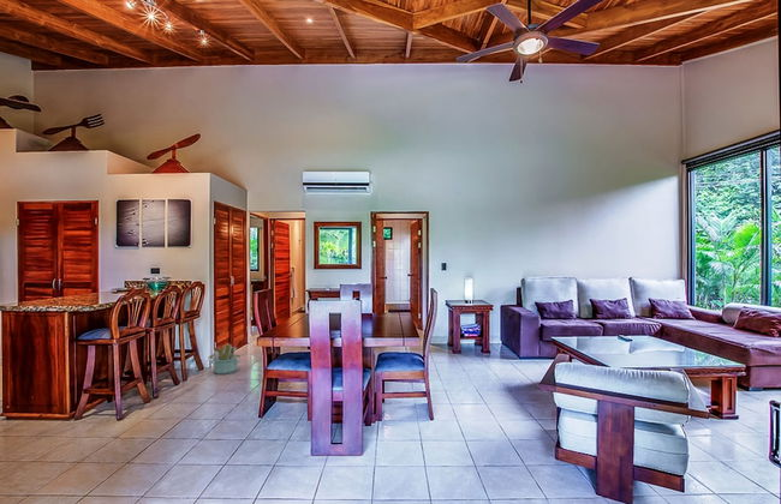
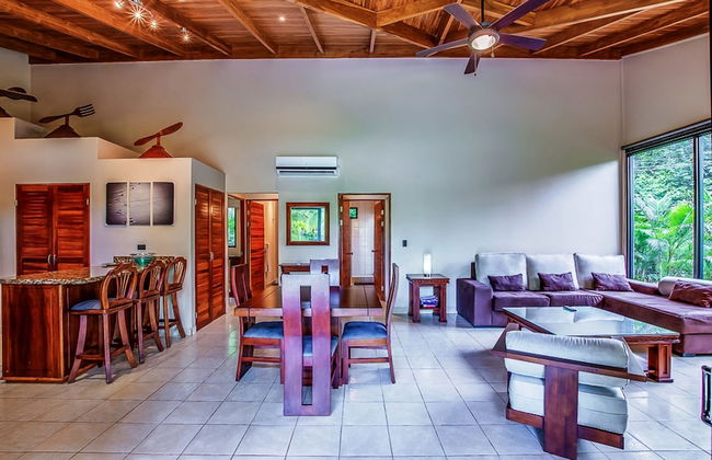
- decorative plant [207,343,243,376]
